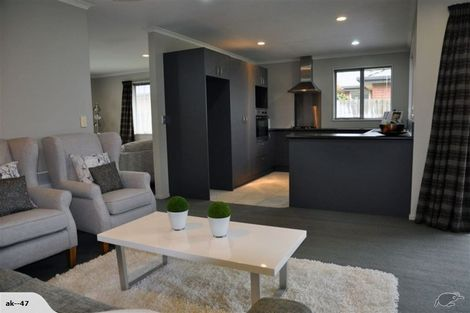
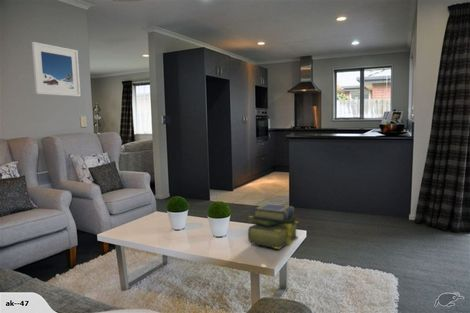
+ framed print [31,41,82,98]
+ stack of books [247,203,299,250]
